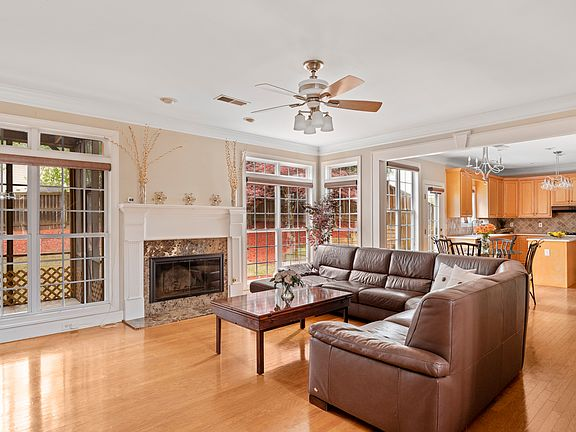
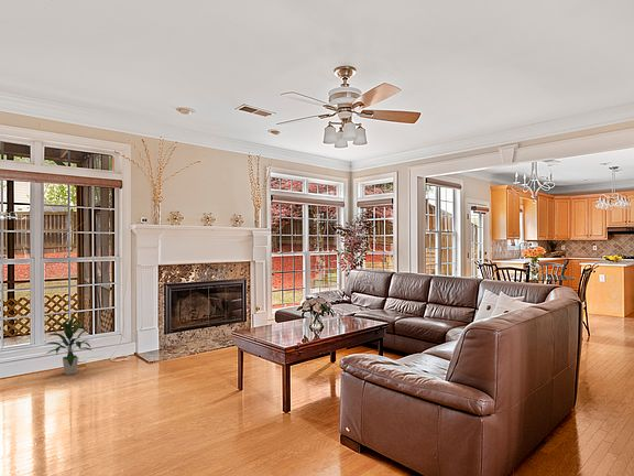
+ indoor plant [43,313,92,376]
